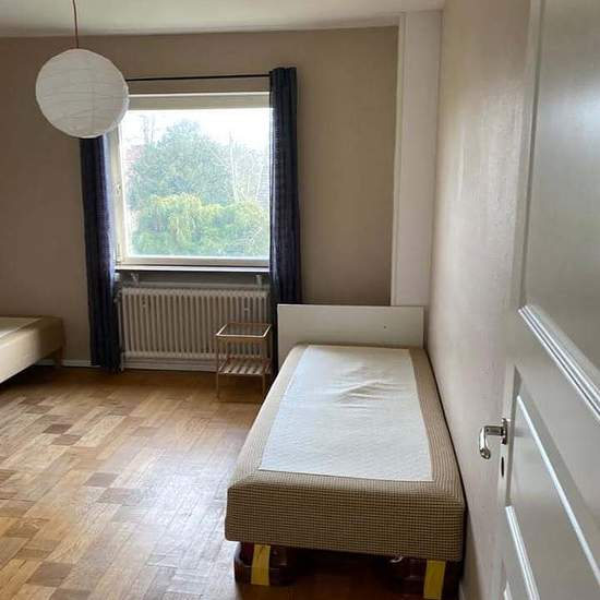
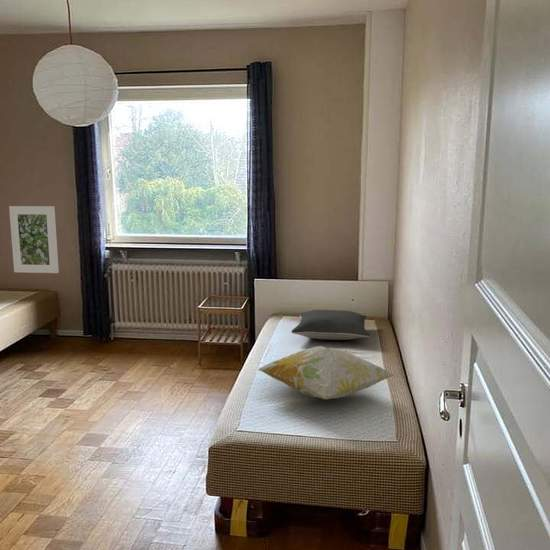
+ pillow [291,309,371,341]
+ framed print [8,205,60,274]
+ decorative pillow [257,345,395,400]
